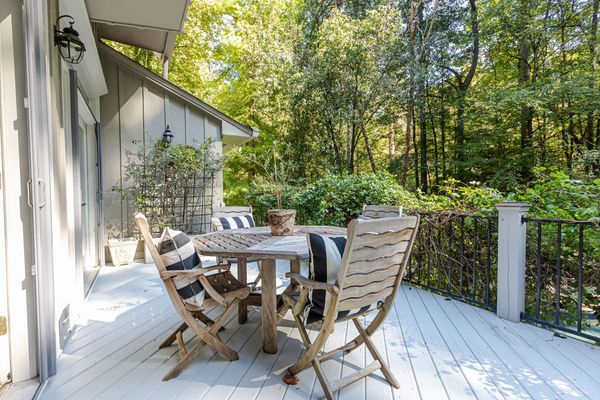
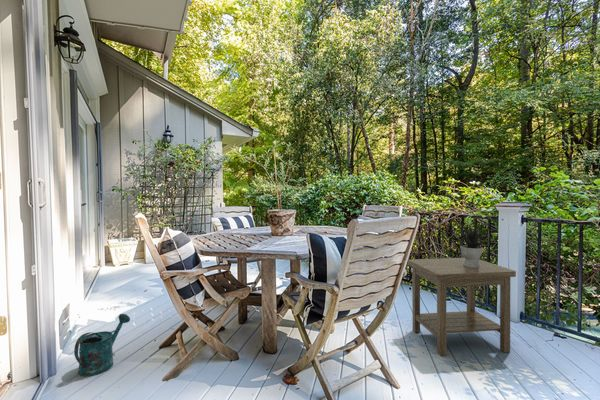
+ watering can [73,313,131,378]
+ potted plant [457,224,490,267]
+ side table [407,257,517,357]
